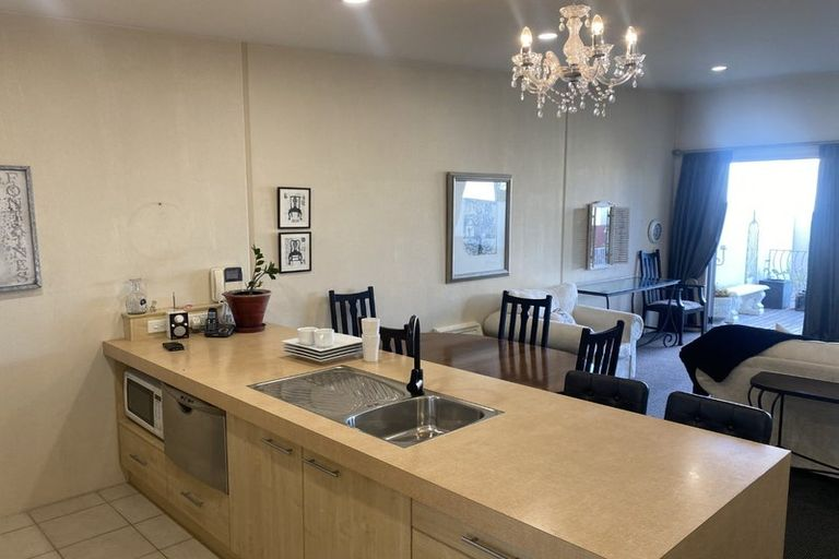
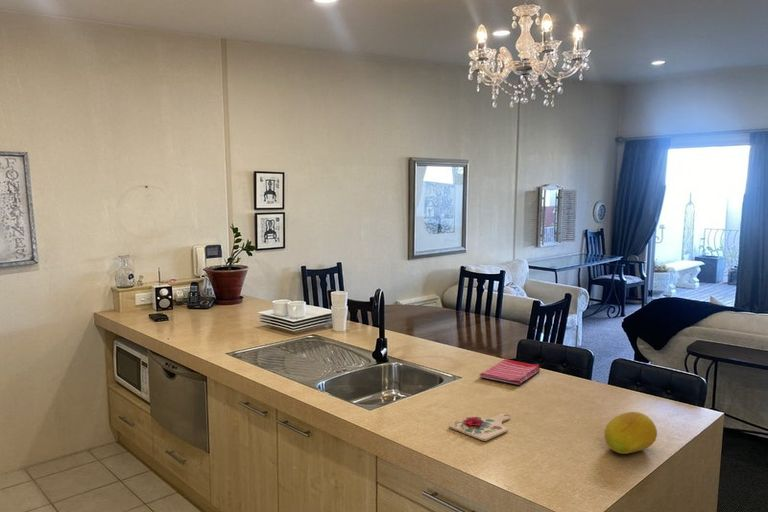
+ fruit [603,411,658,455]
+ cutting board [448,413,511,442]
+ dish towel [479,359,541,386]
